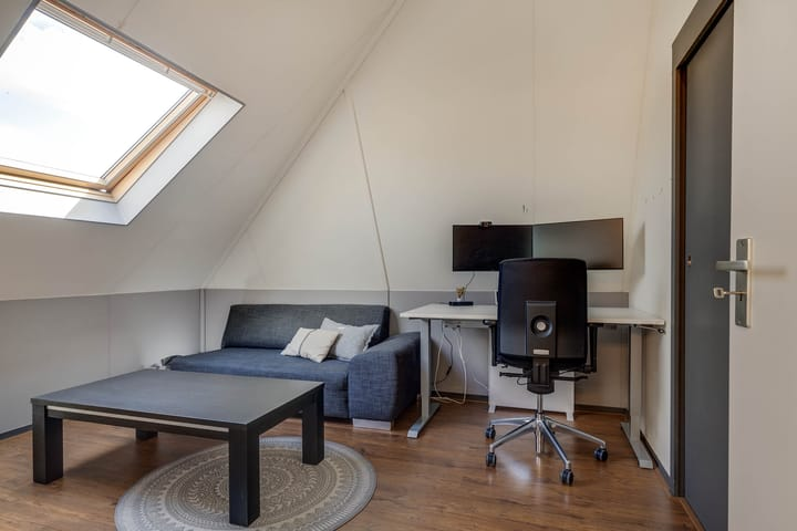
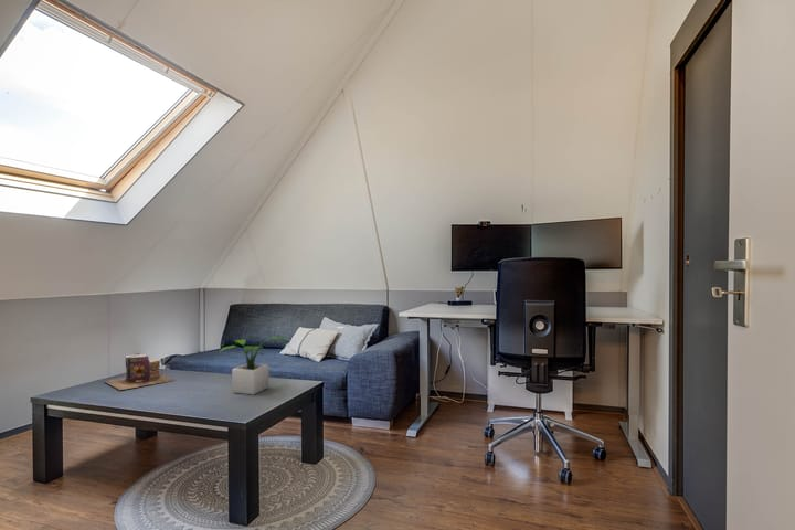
+ books [103,352,177,391]
+ potted plant [218,336,290,396]
